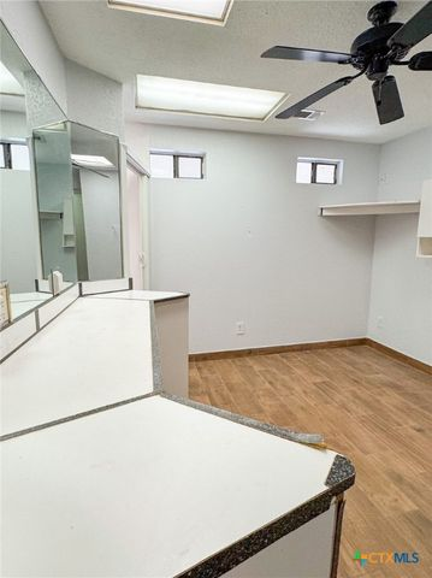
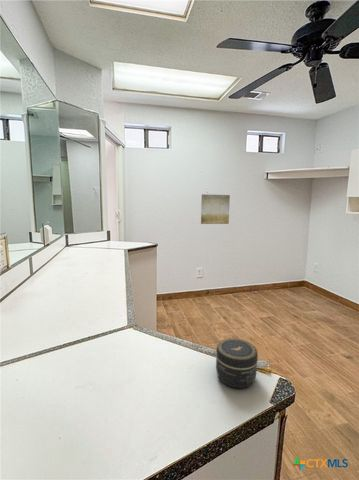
+ jar [215,337,259,389]
+ wall art [200,193,231,225]
